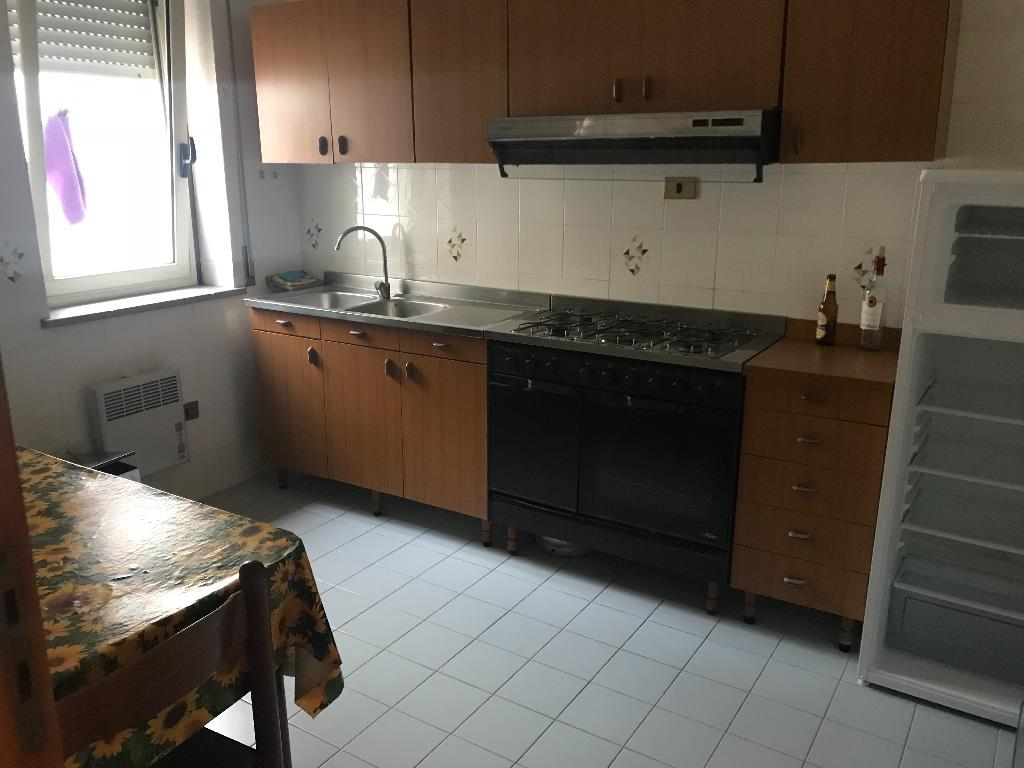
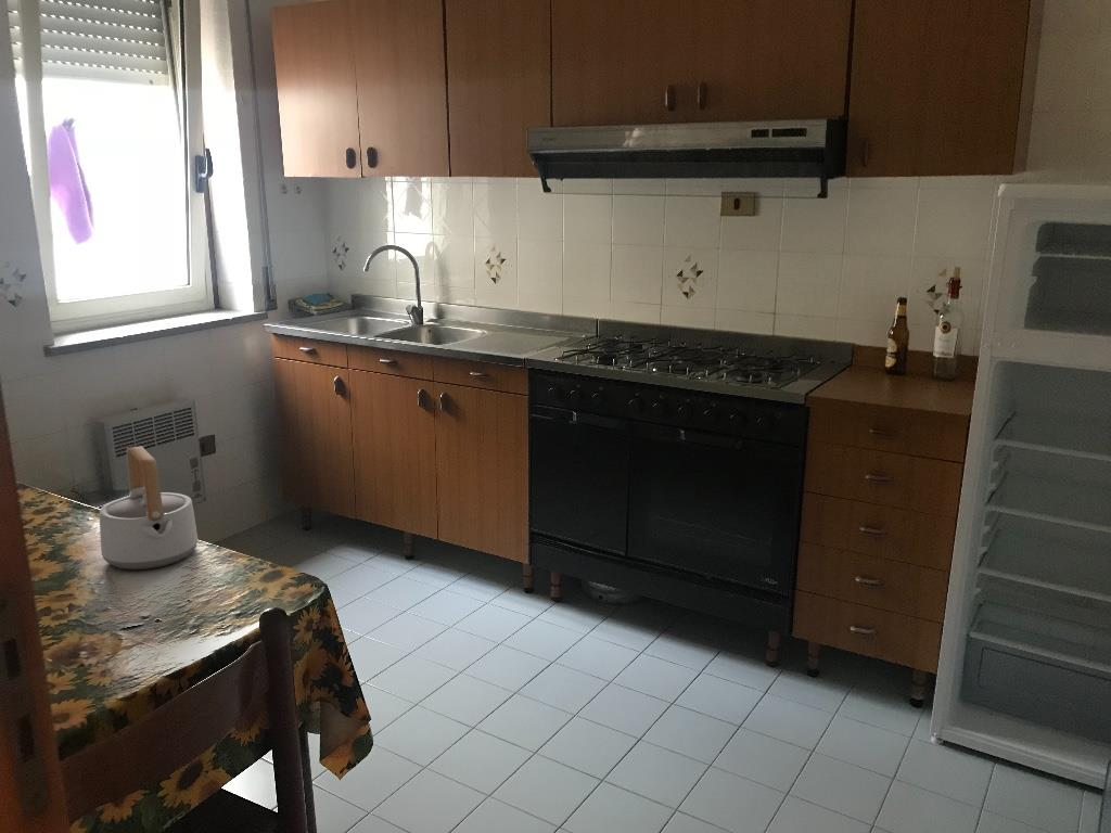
+ teapot [99,445,199,571]
